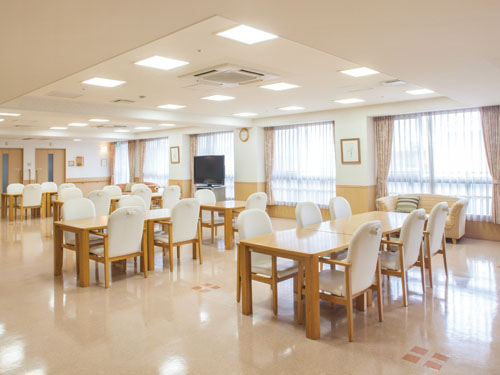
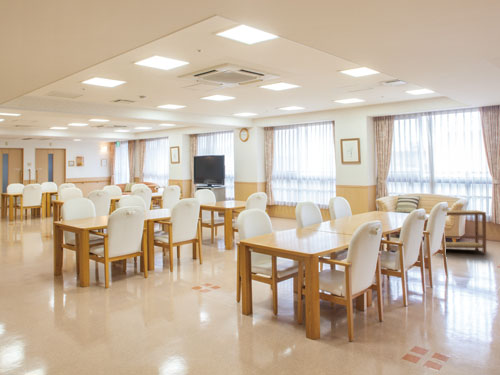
+ side table [444,209,487,255]
